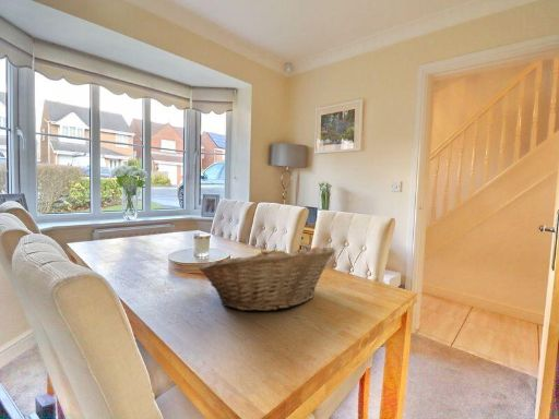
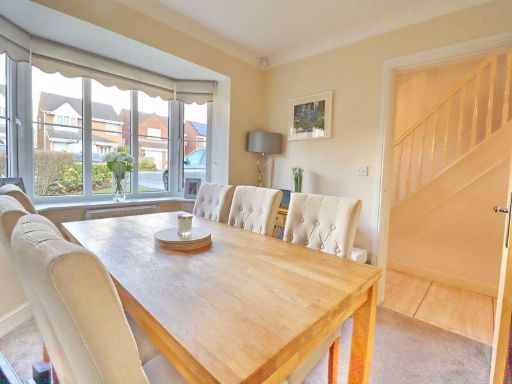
- fruit basket [198,244,336,312]
